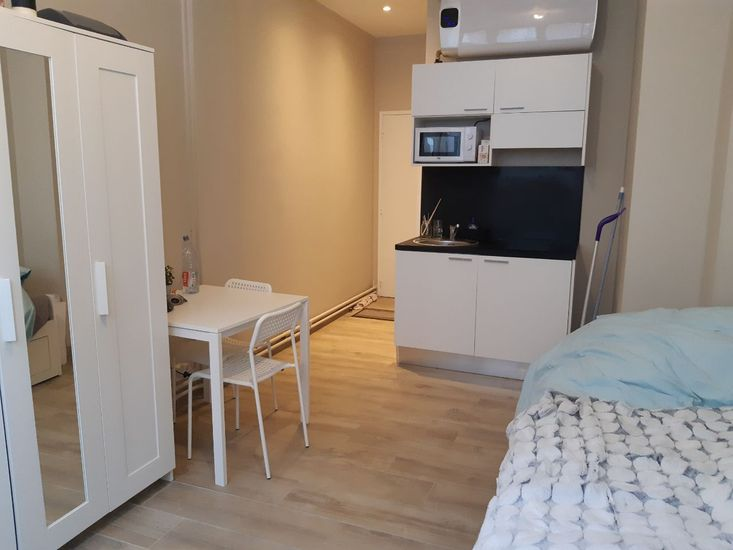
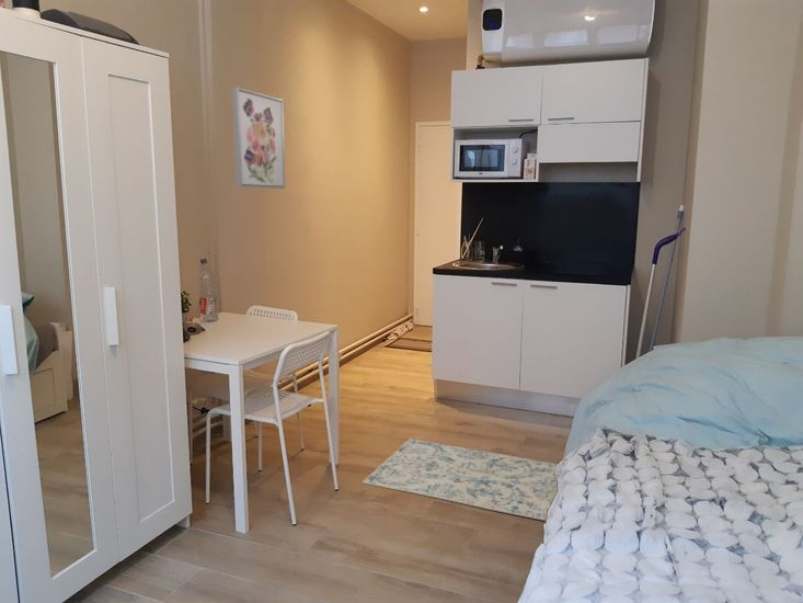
+ wall art [231,87,286,190]
+ rug [362,437,559,522]
